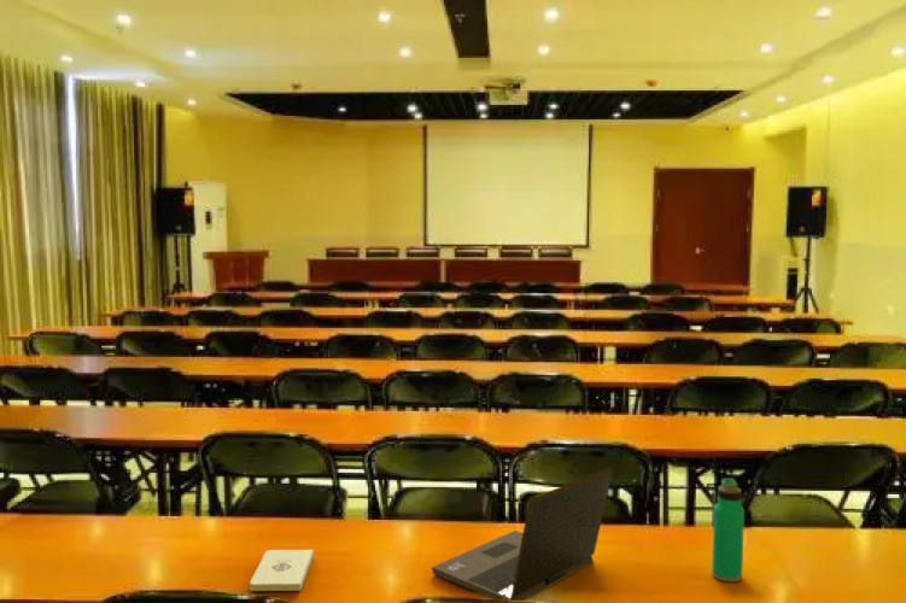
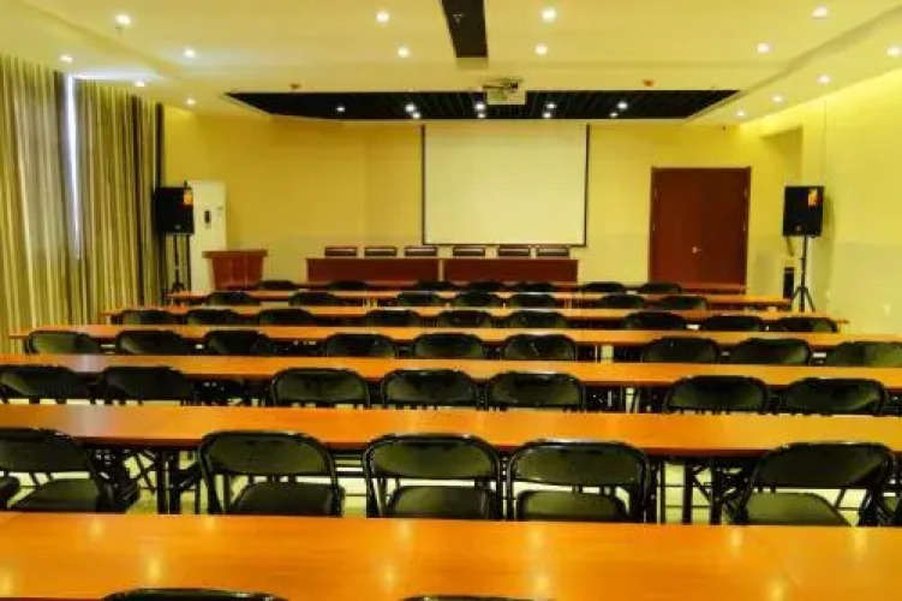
- water bottle [711,478,746,582]
- notepad [249,549,315,592]
- laptop [431,466,614,602]
